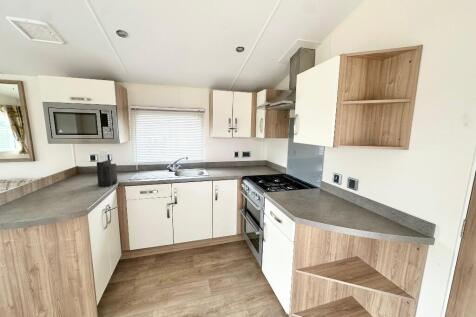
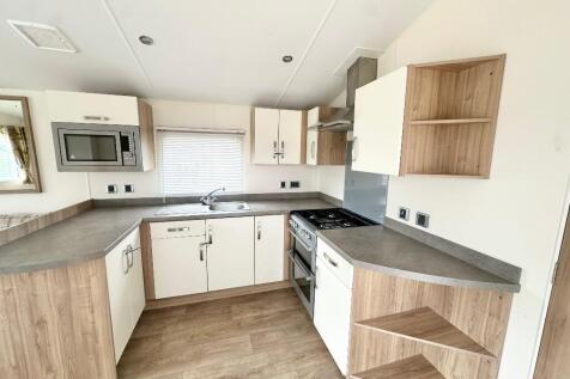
- knife block [96,148,118,187]
